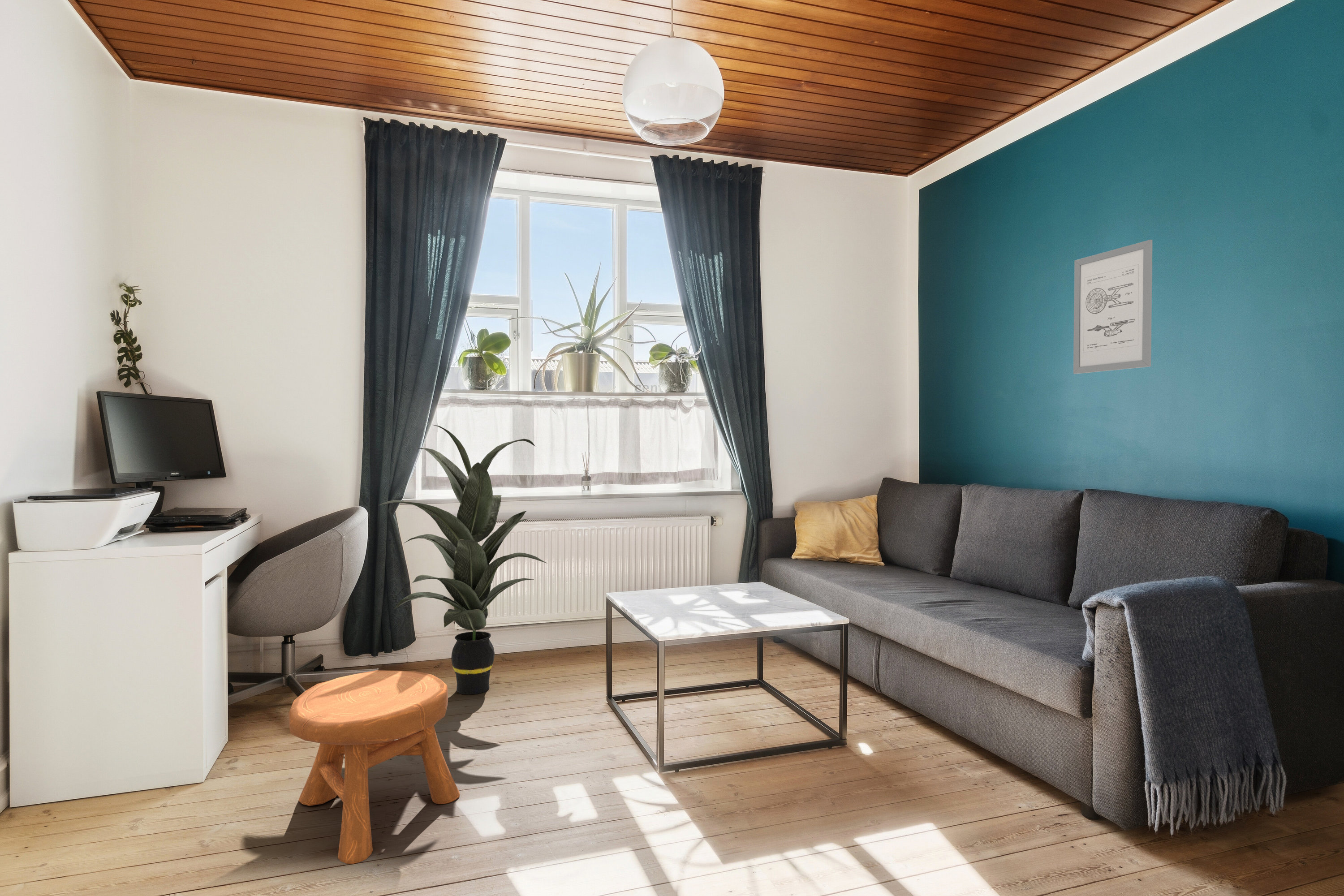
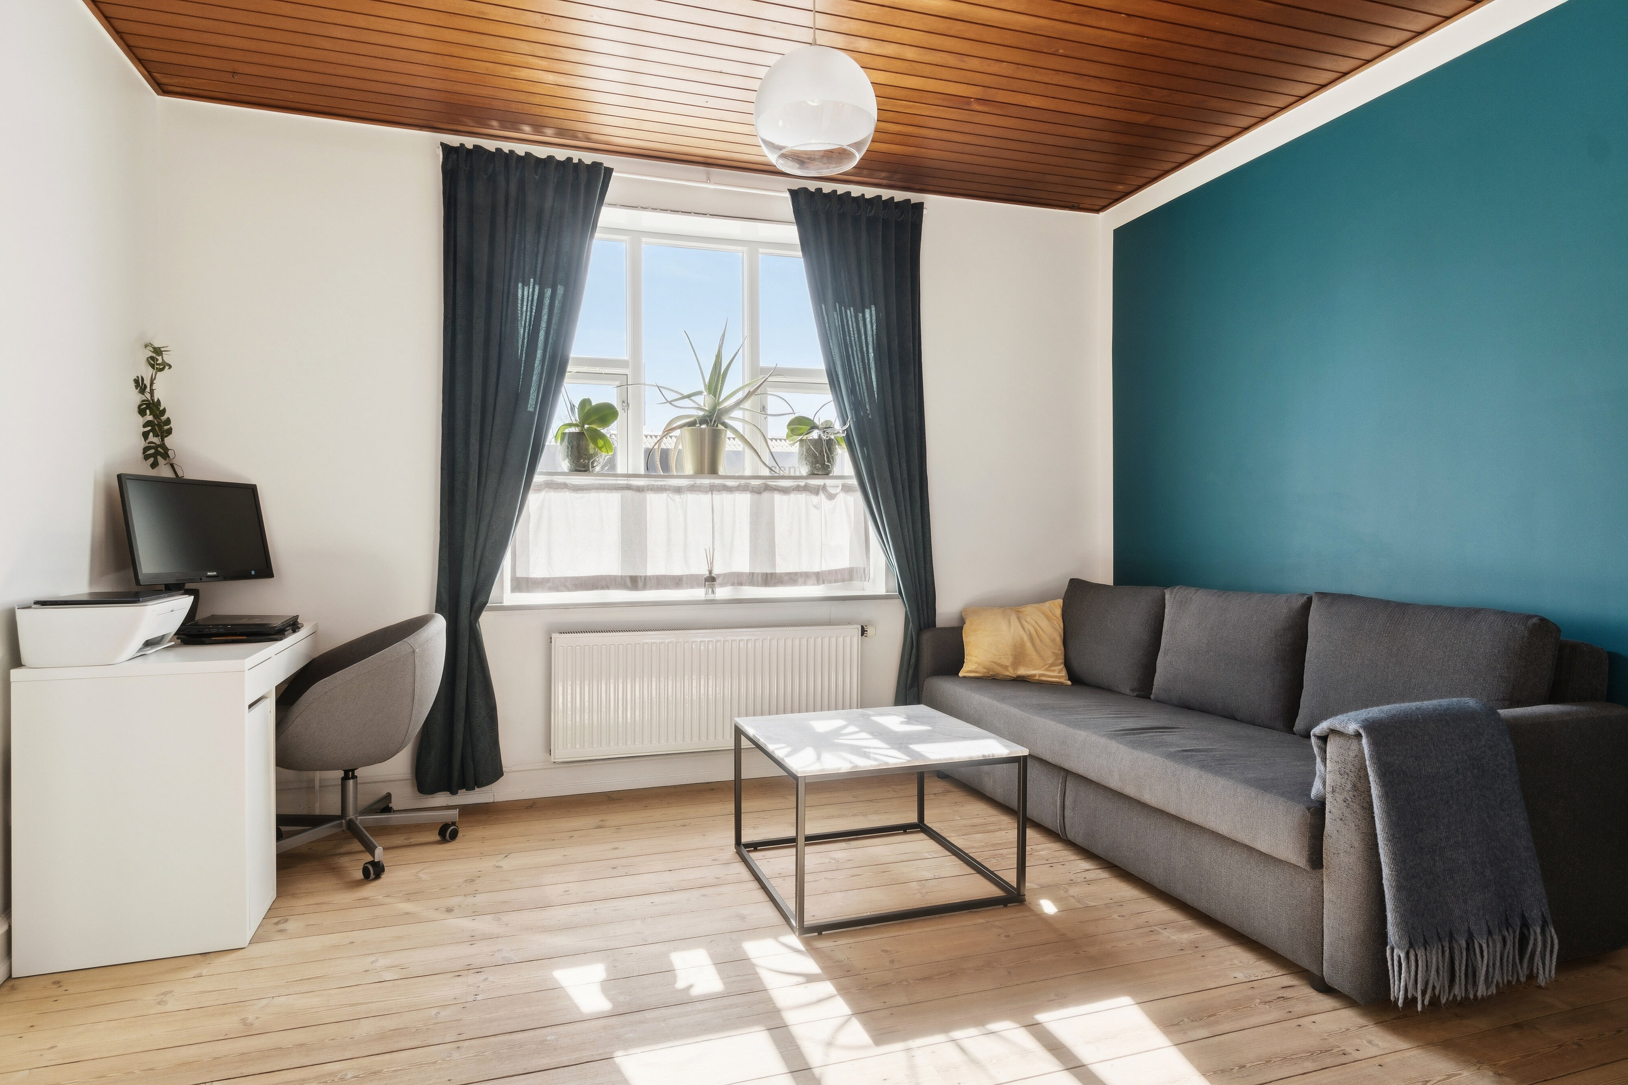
- stool [288,670,460,864]
- wall art [1073,239,1153,375]
- indoor plant [378,424,547,695]
